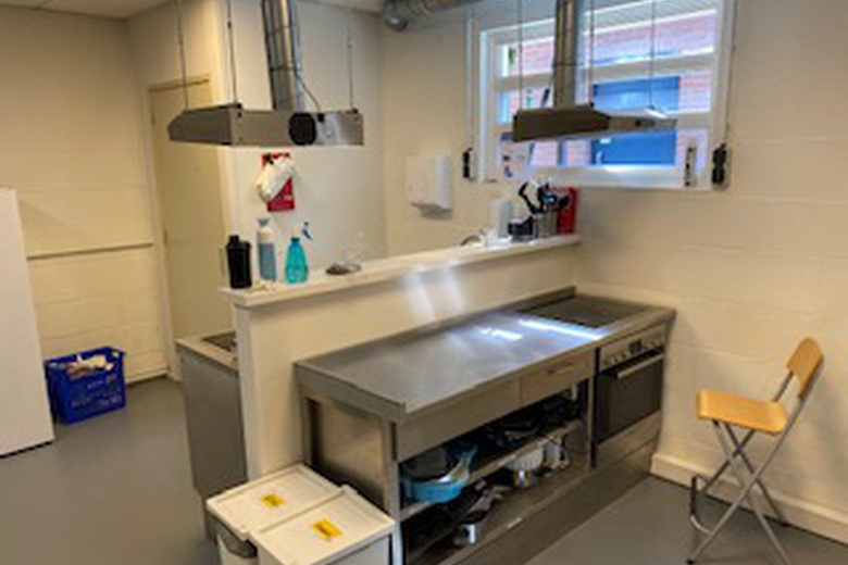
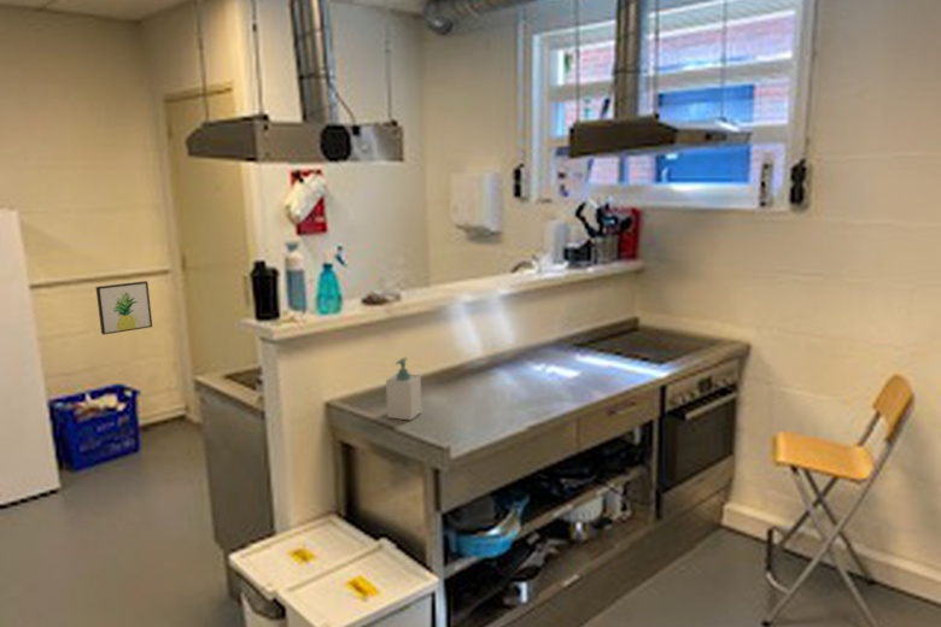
+ soap bottle [385,357,423,421]
+ wall art [95,280,153,335]
